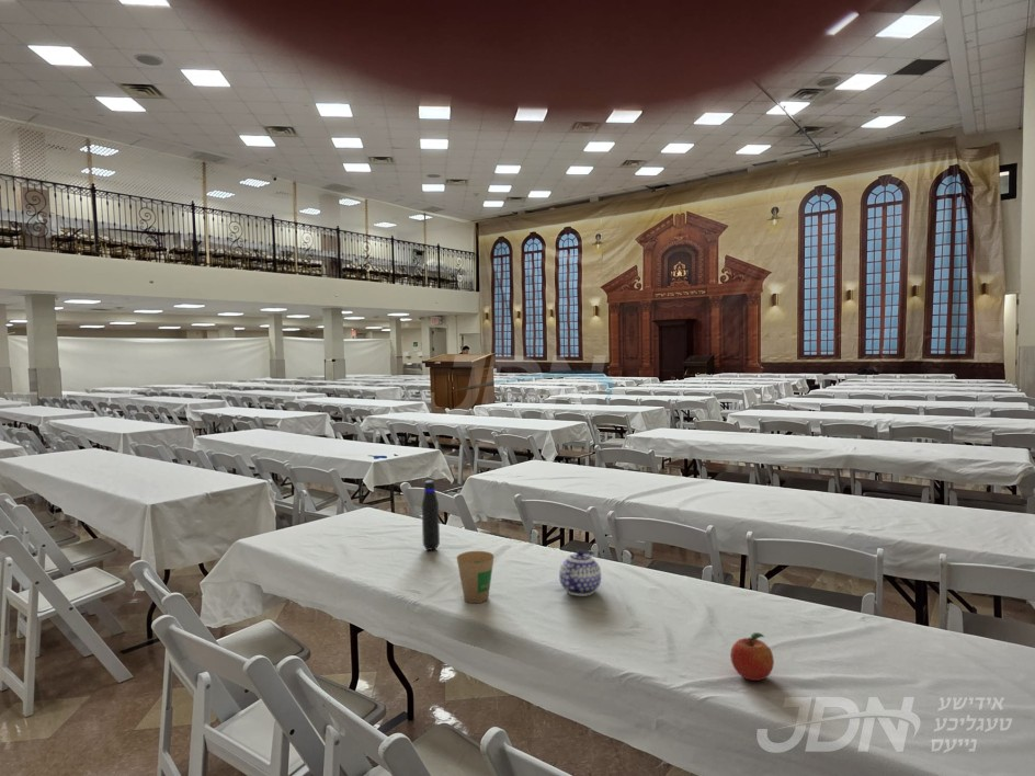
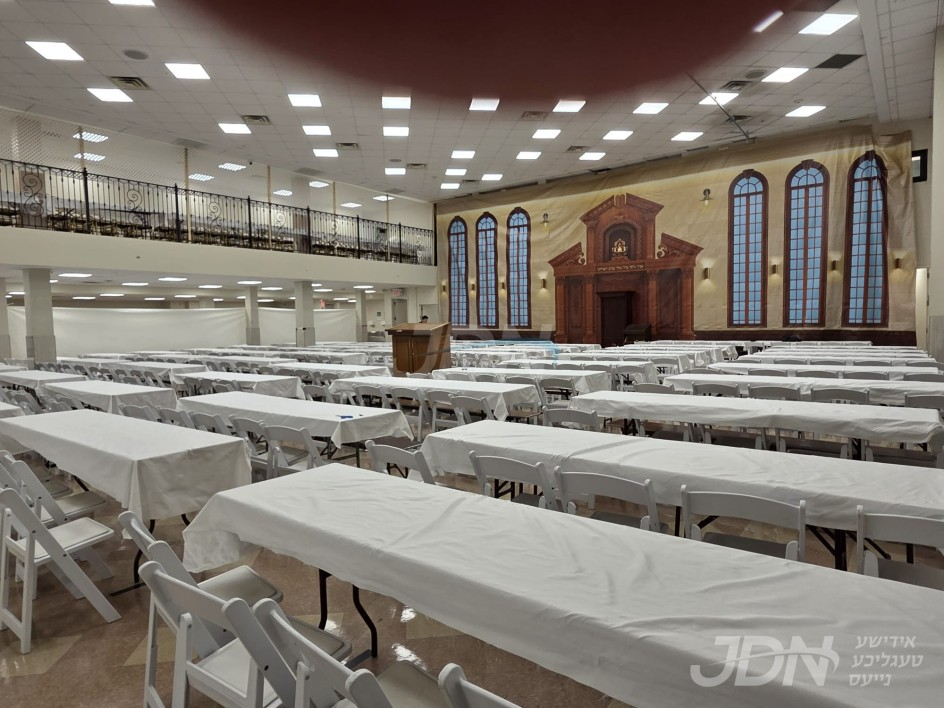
- water bottle [421,480,441,551]
- teapot [558,549,602,597]
- fruit [729,631,775,682]
- paper cup [456,550,494,604]
